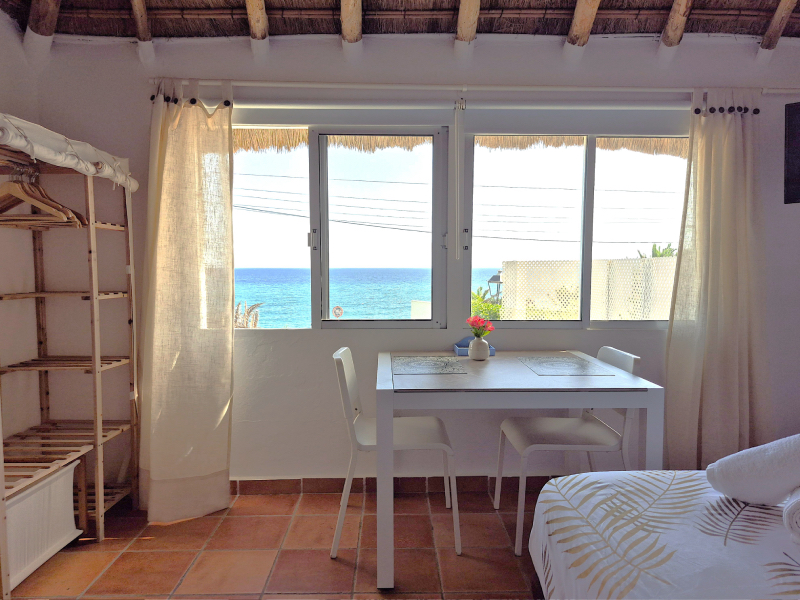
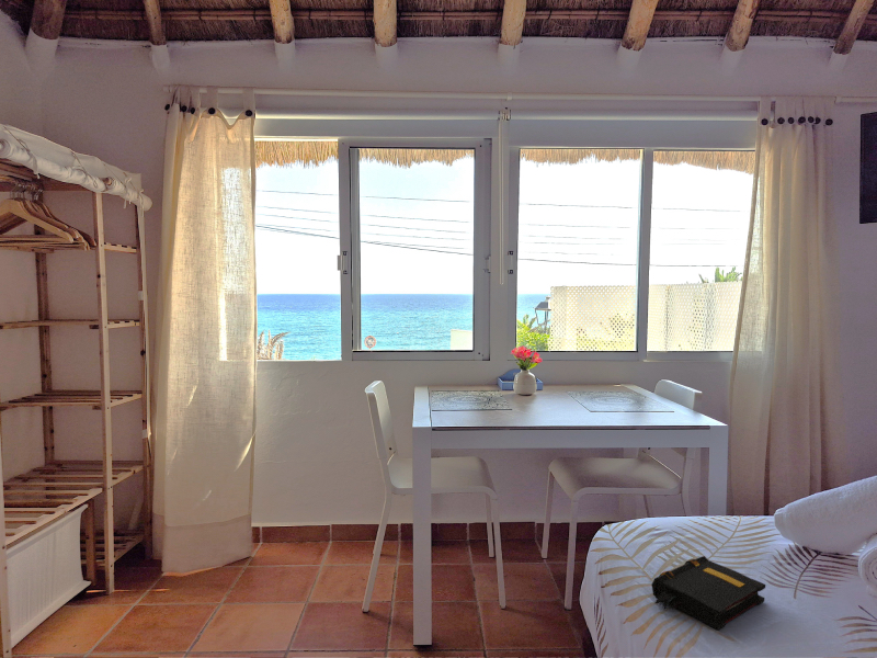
+ book [651,555,766,631]
